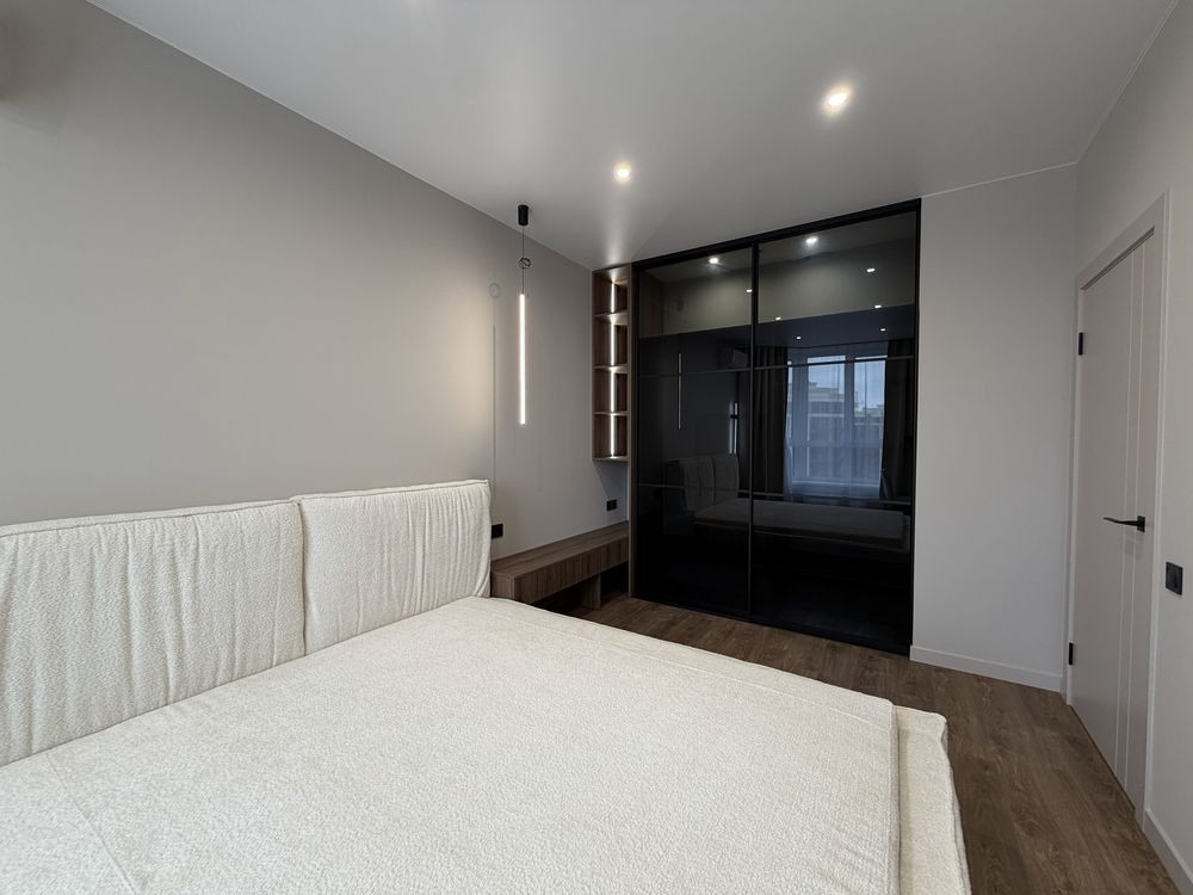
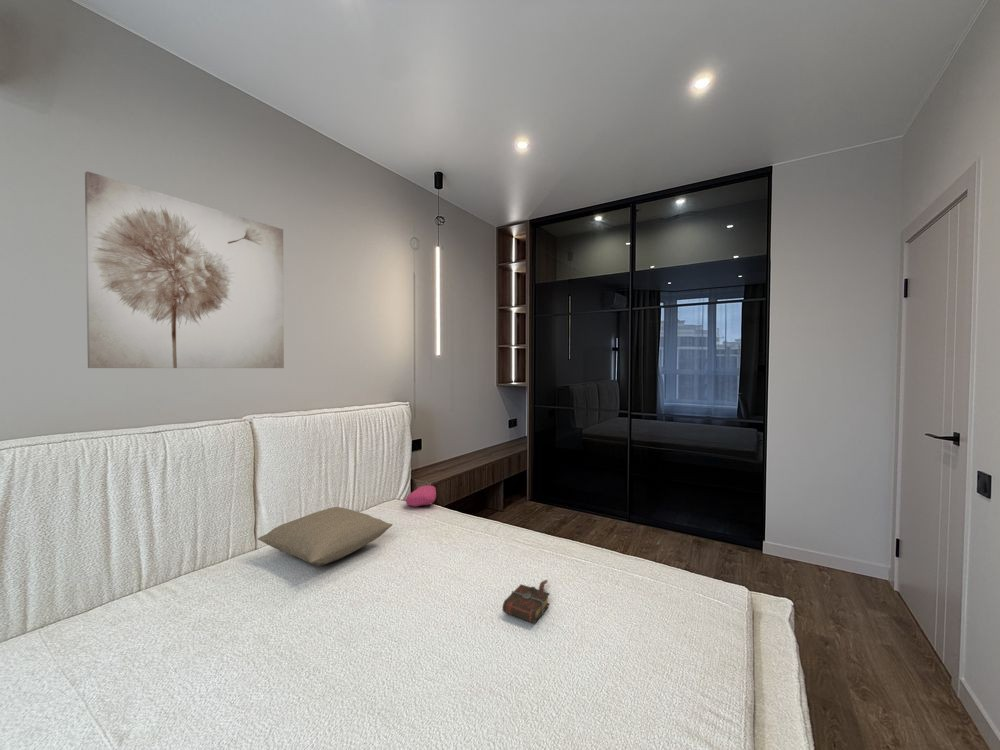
+ wall art [84,170,285,369]
+ cushion [405,485,437,508]
+ pillow [257,506,393,567]
+ book [502,579,551,624]
